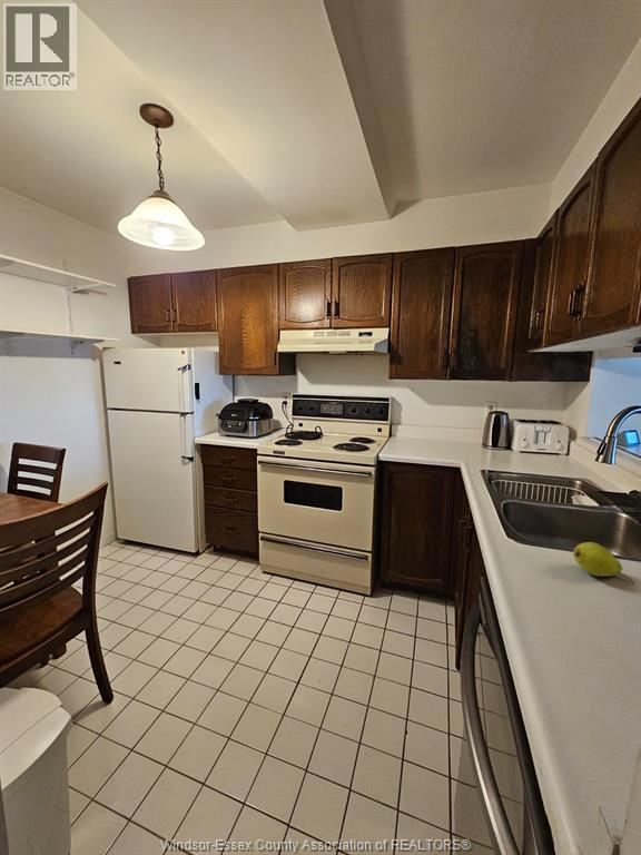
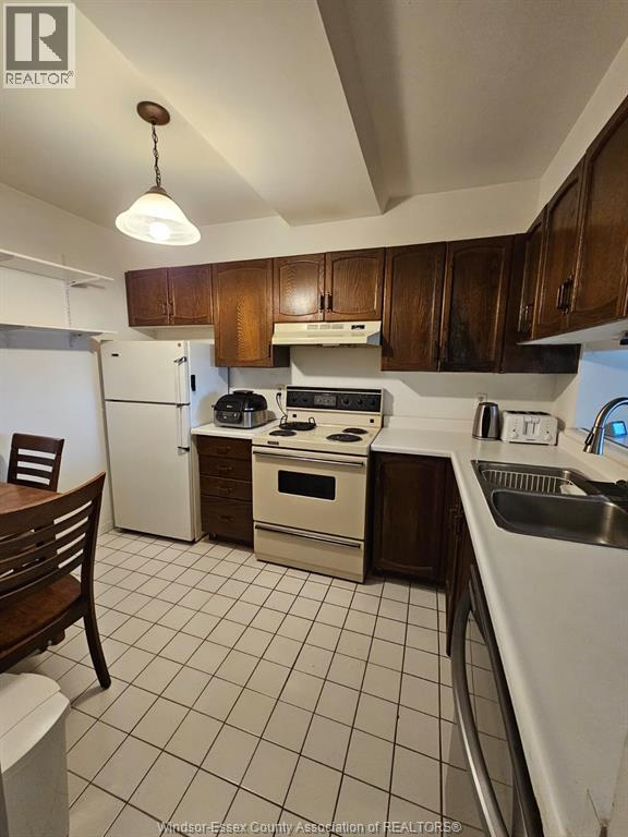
- fruit [572,541,635,584]
